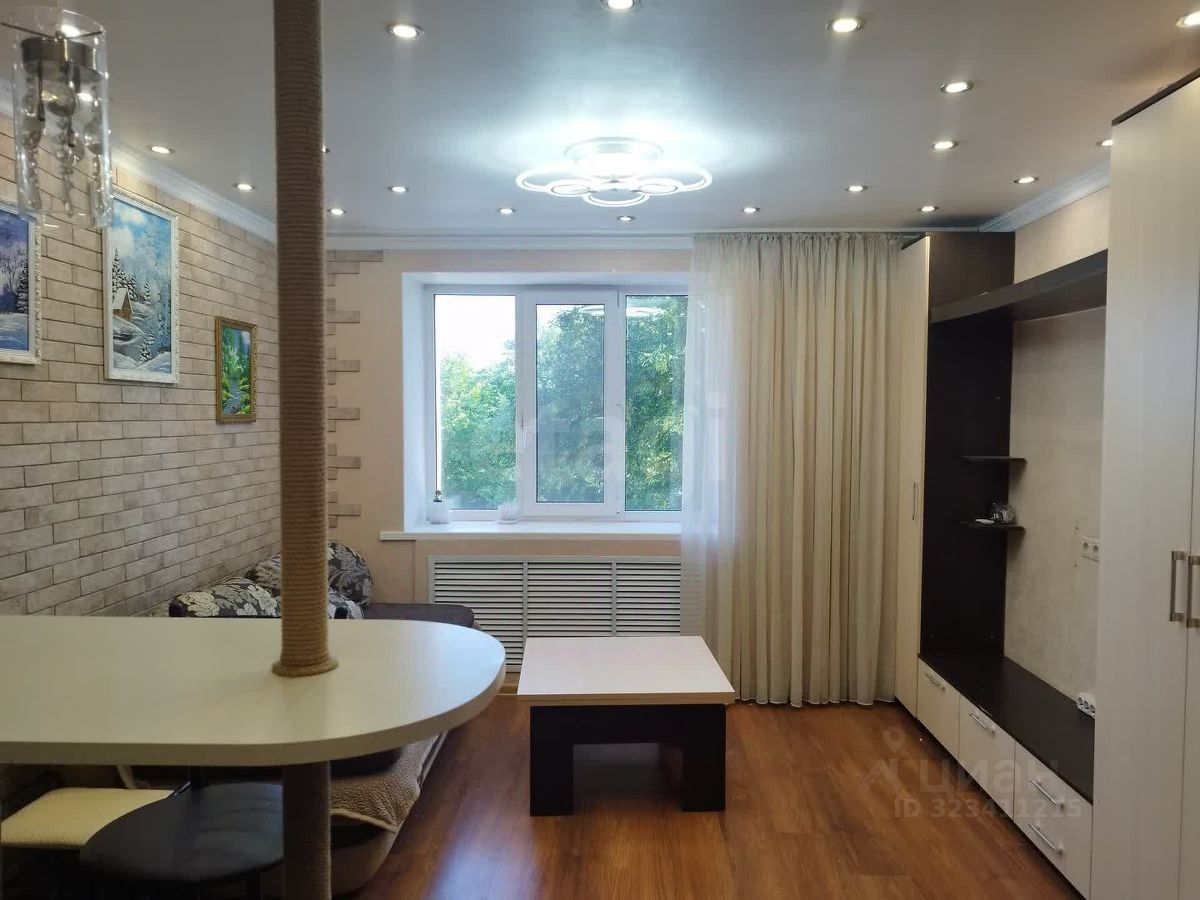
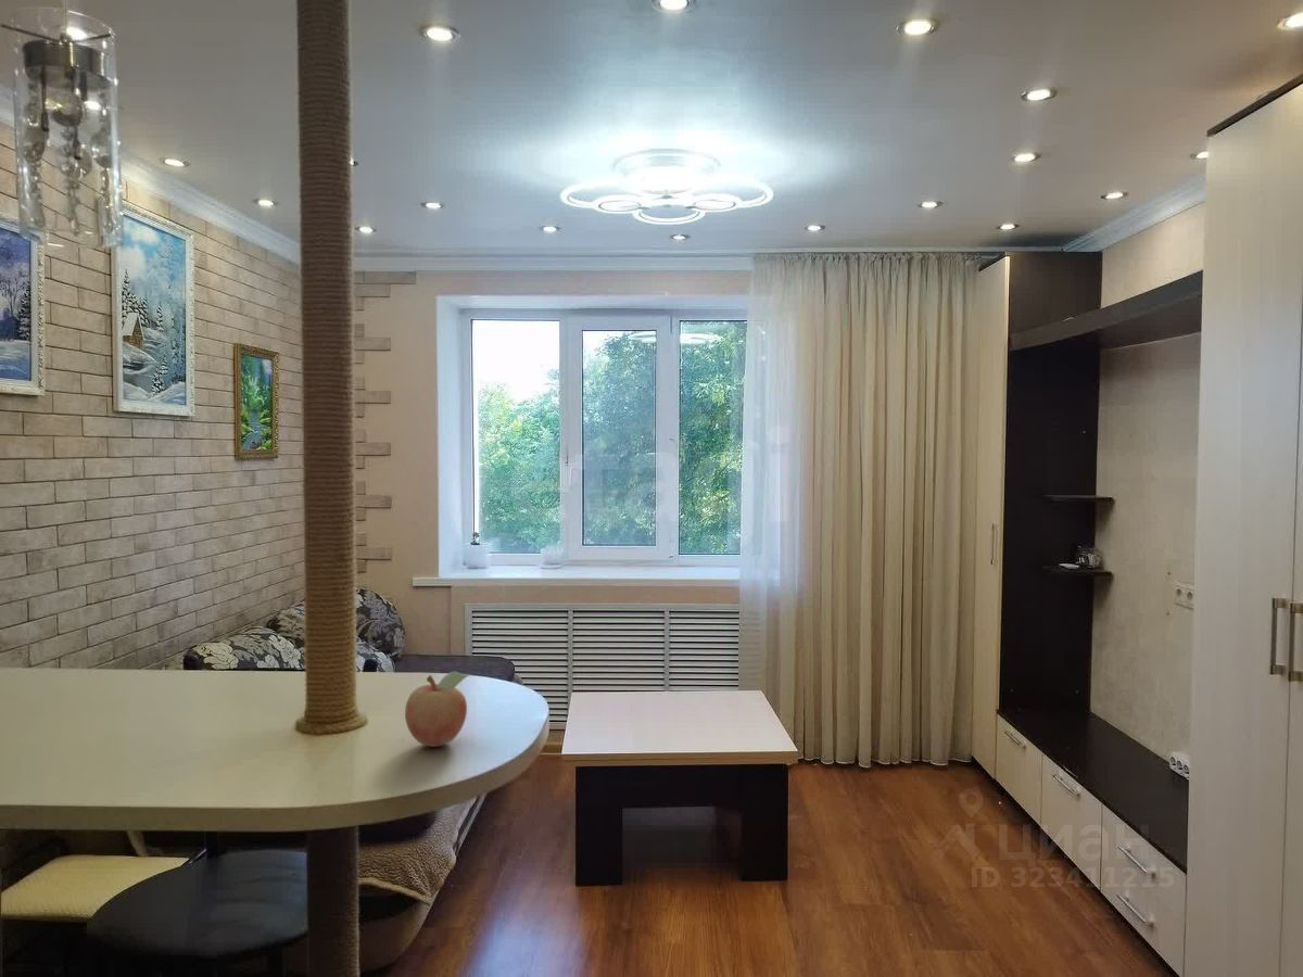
+ fruit [404,671,472,748]
